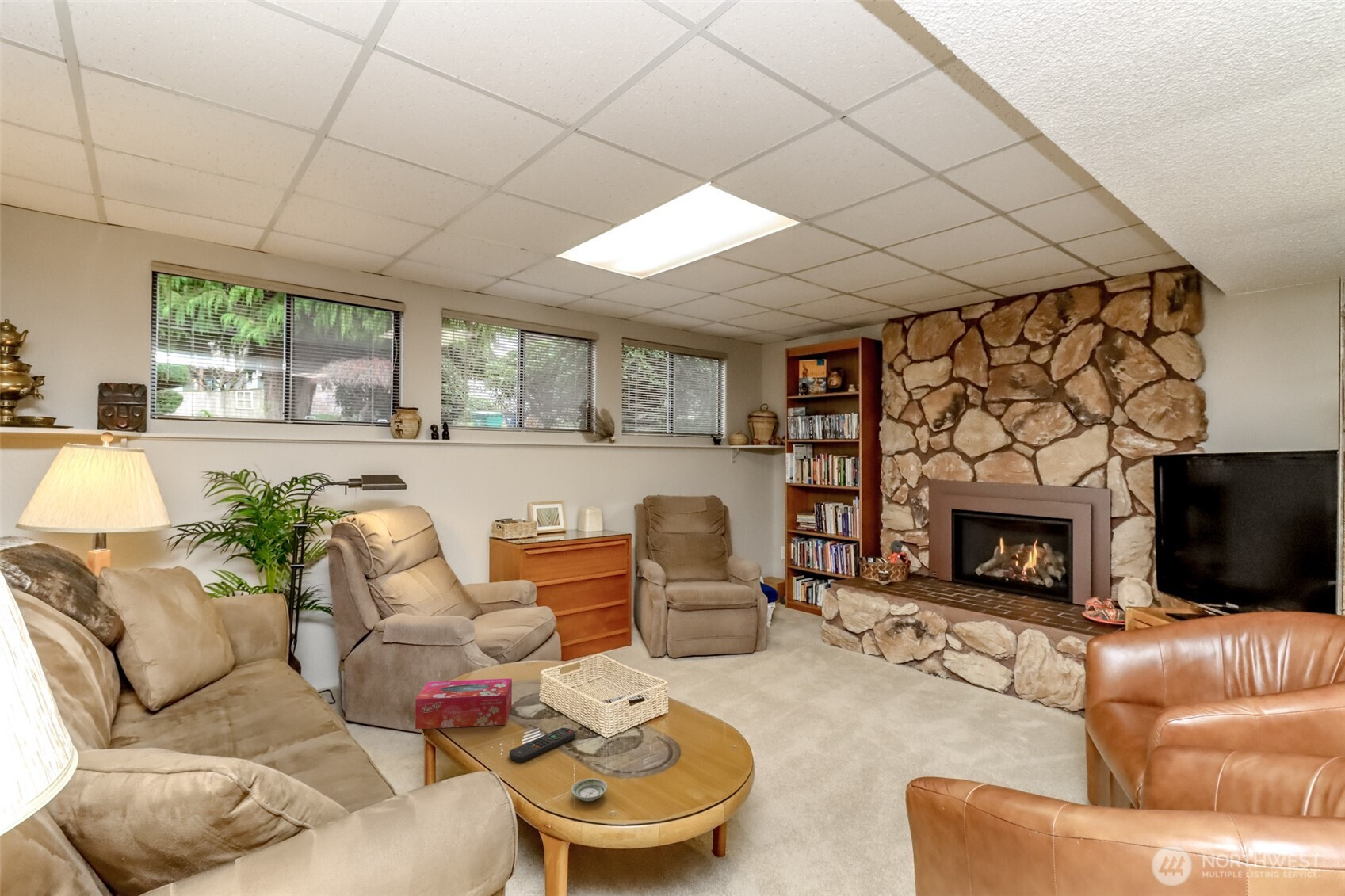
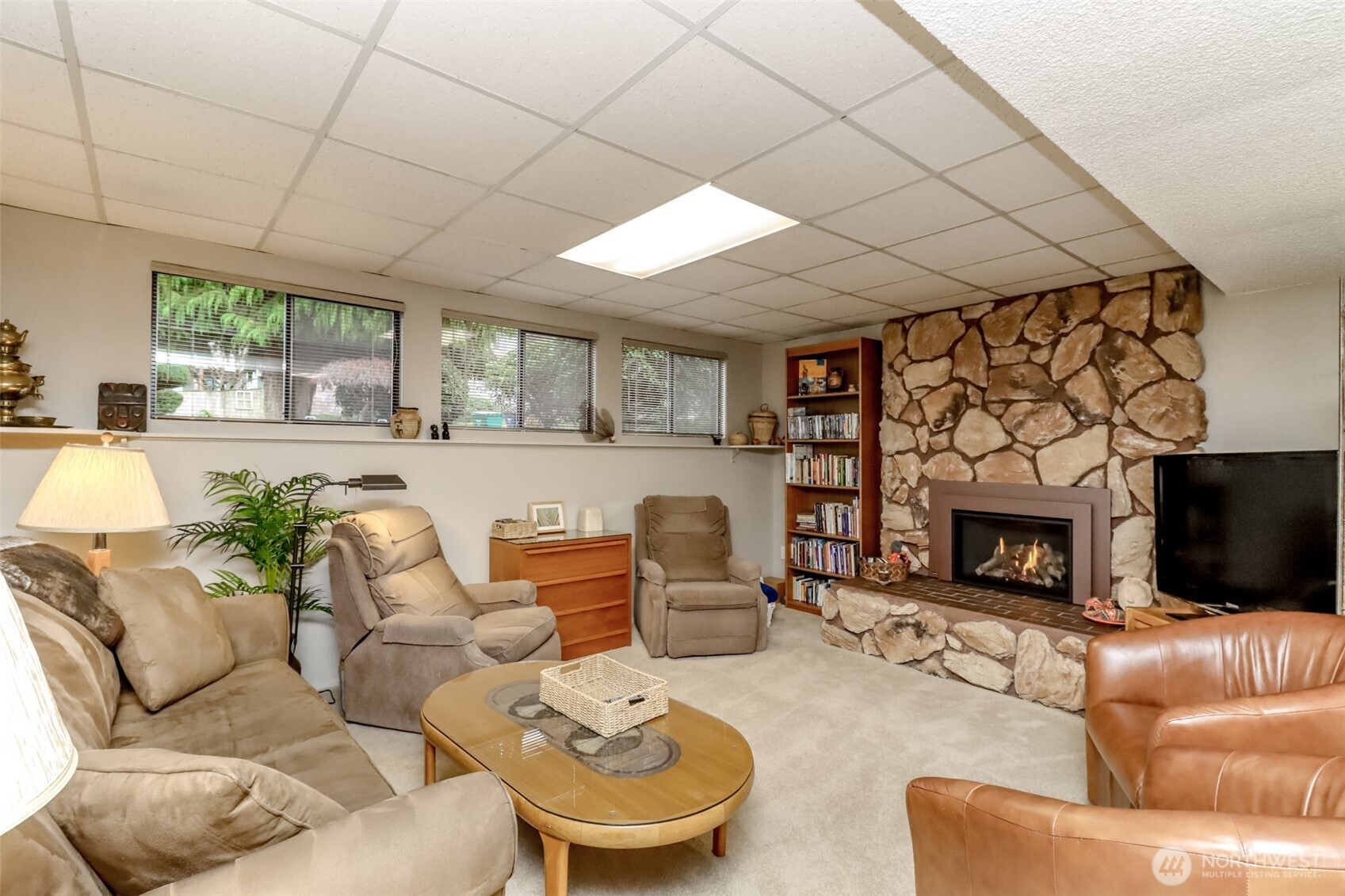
- remote control [509,727,576,763]
- saucer [571,777,608,803]
- tissue box [415,677,513,730]
